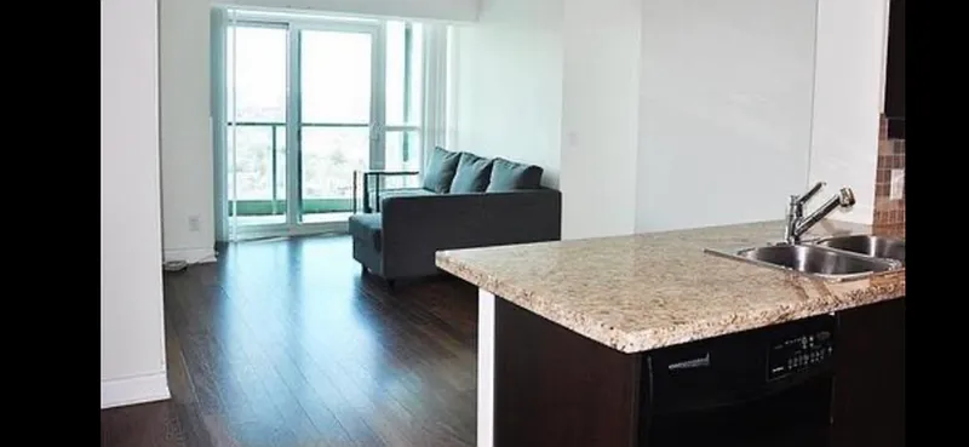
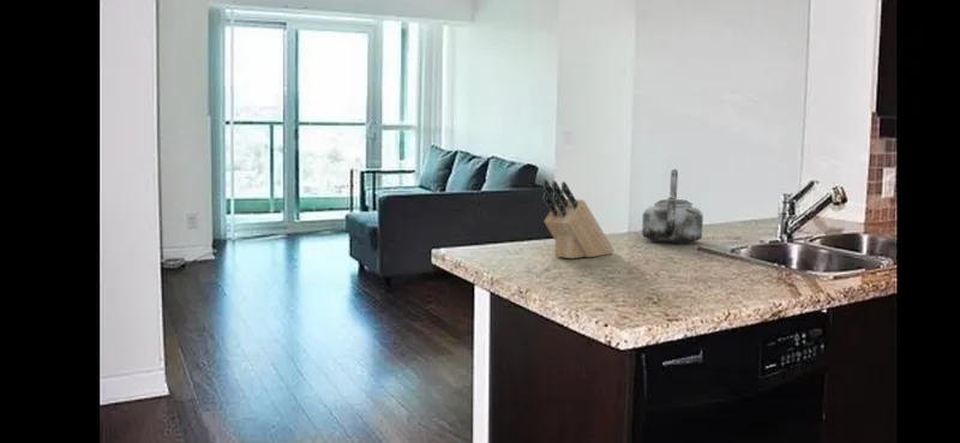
+ knife block [541,179,616,259]
+ kettle [641,168,704,245]
